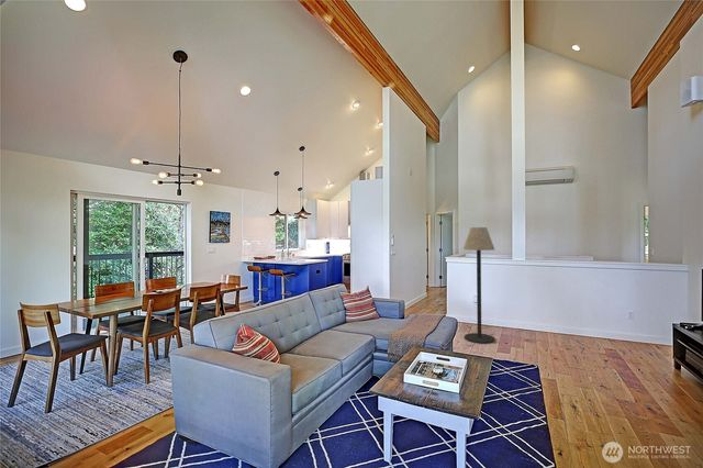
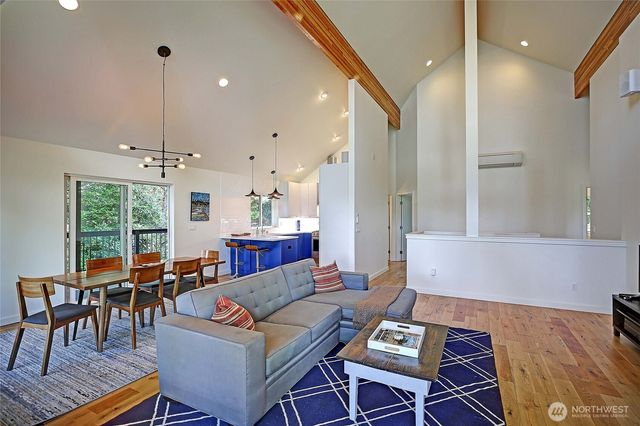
- floor lamp [462,226,496,345]
